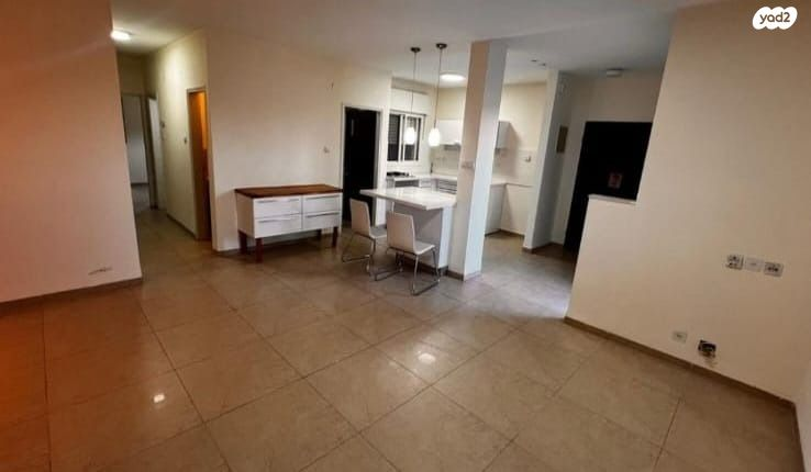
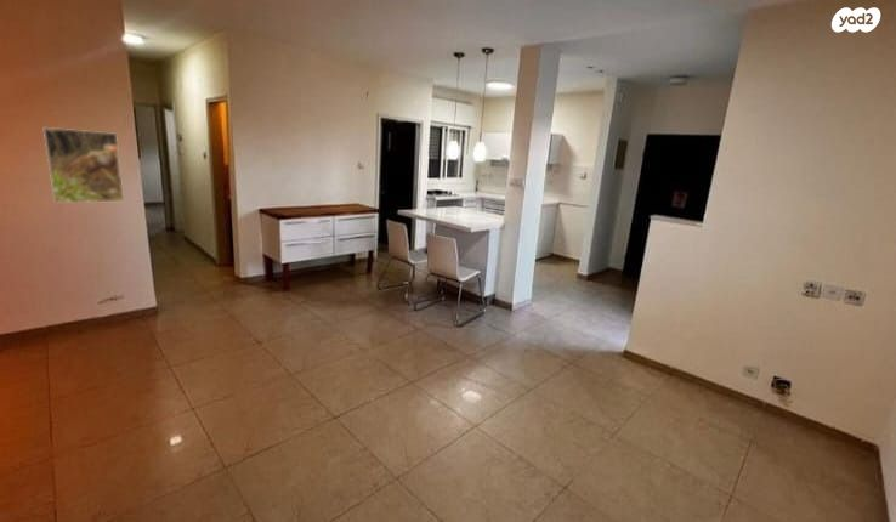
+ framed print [42,126,125,204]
